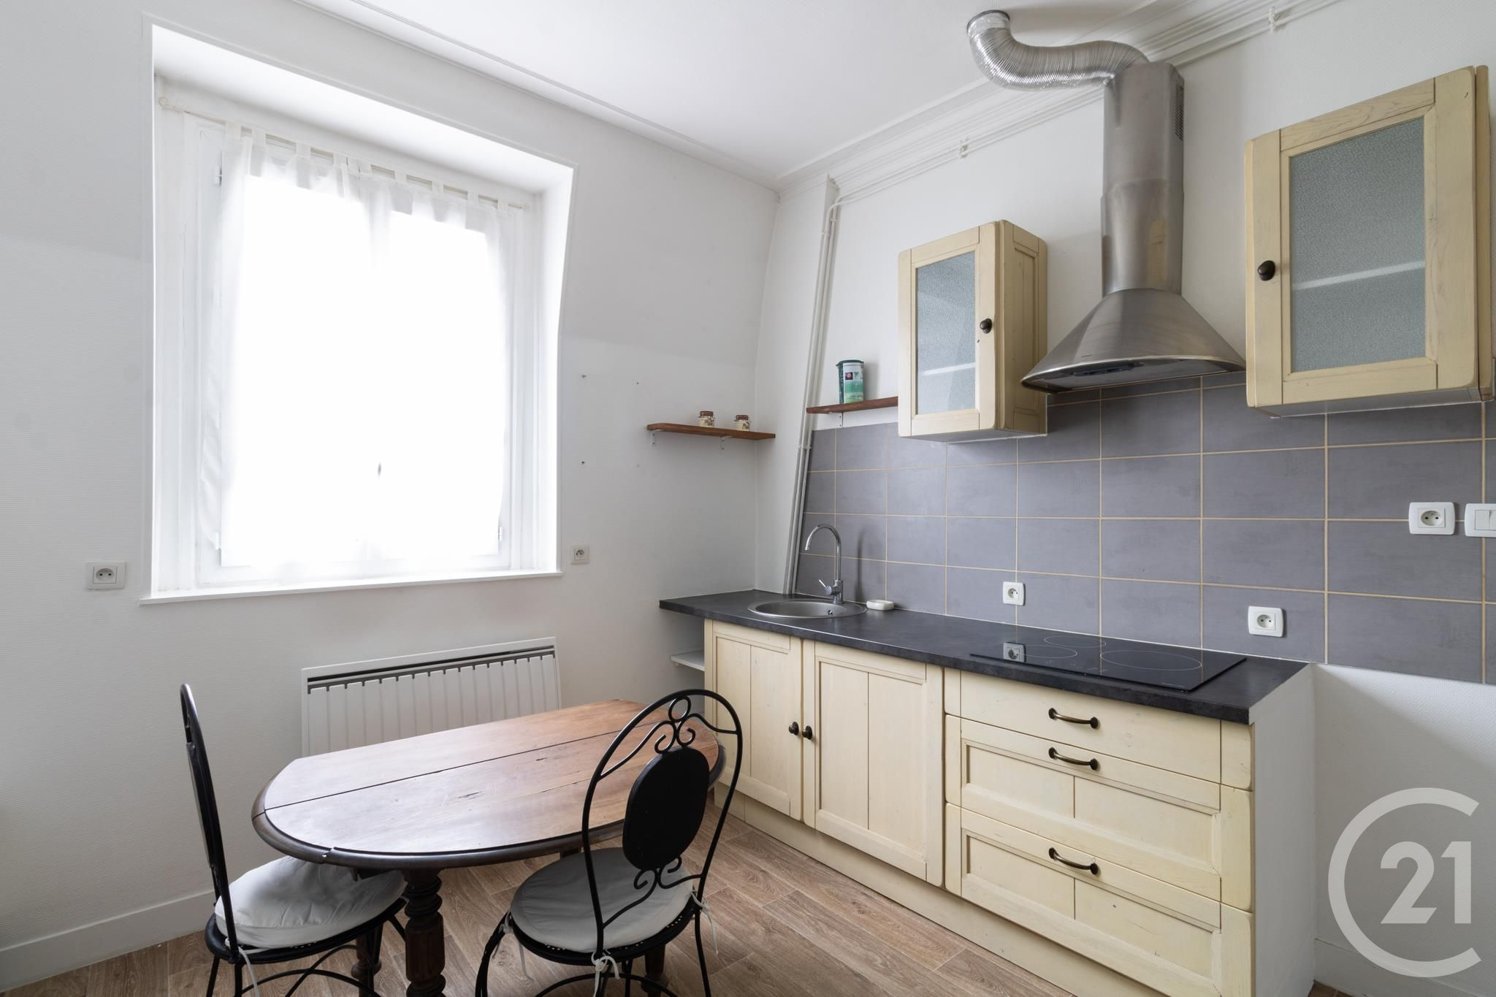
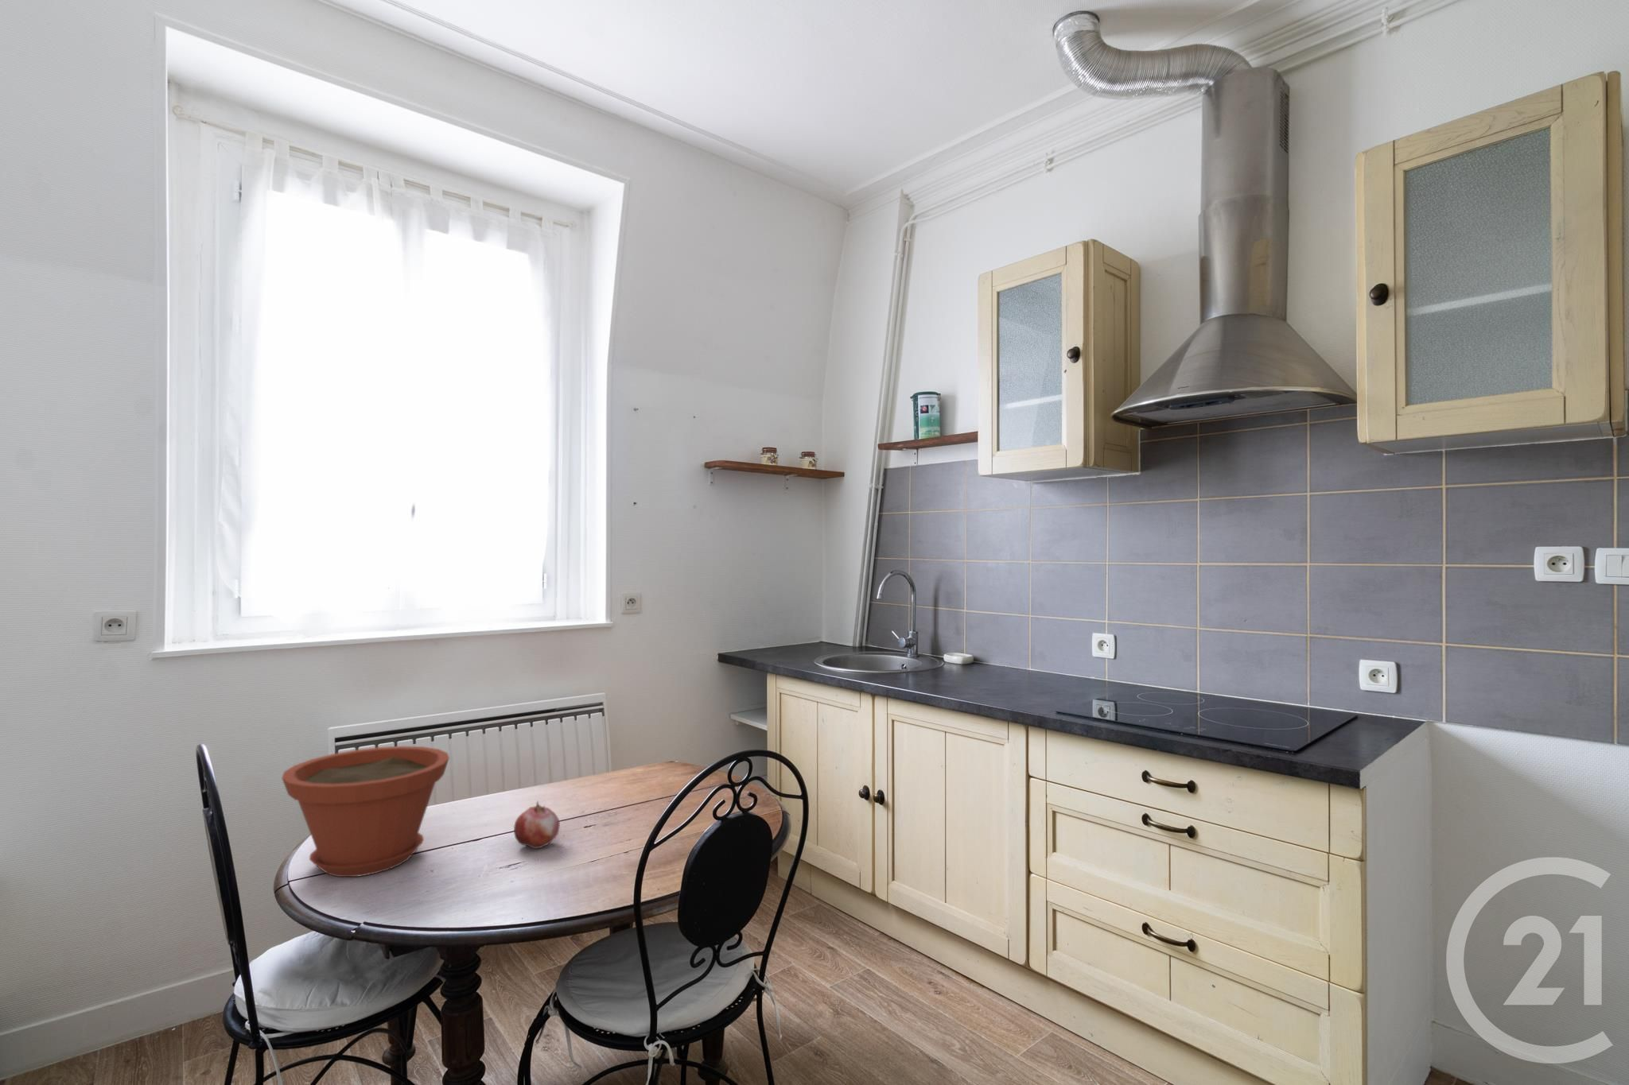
+ plant pot [281,746,451,878]
+ fruit [514,800,561,850]
